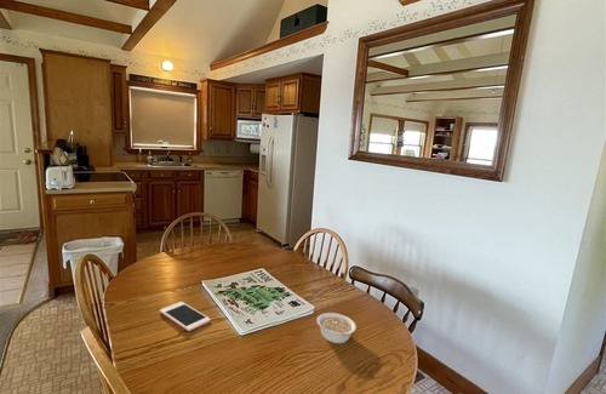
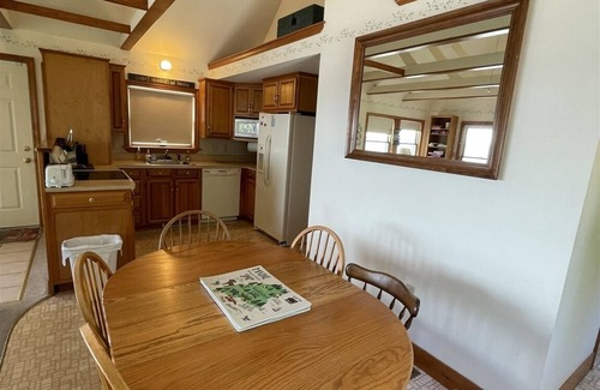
- cell phone [159,301,211,332]
- legume [315,312,358,344]
